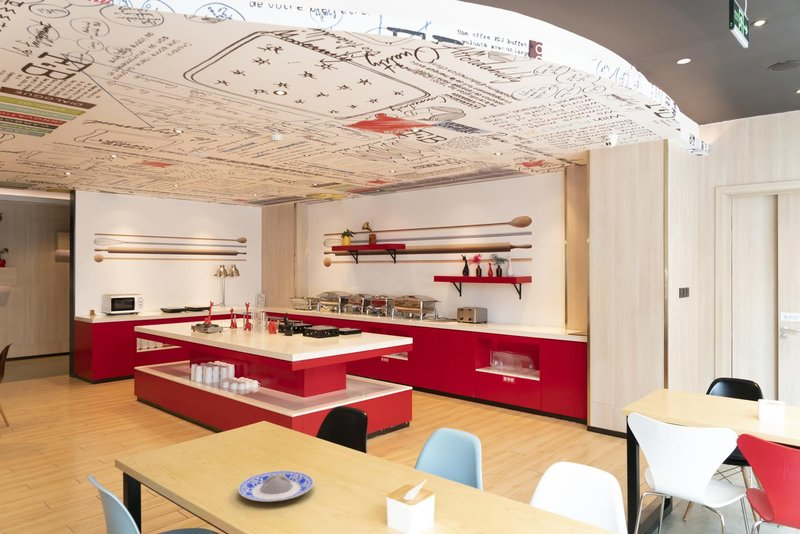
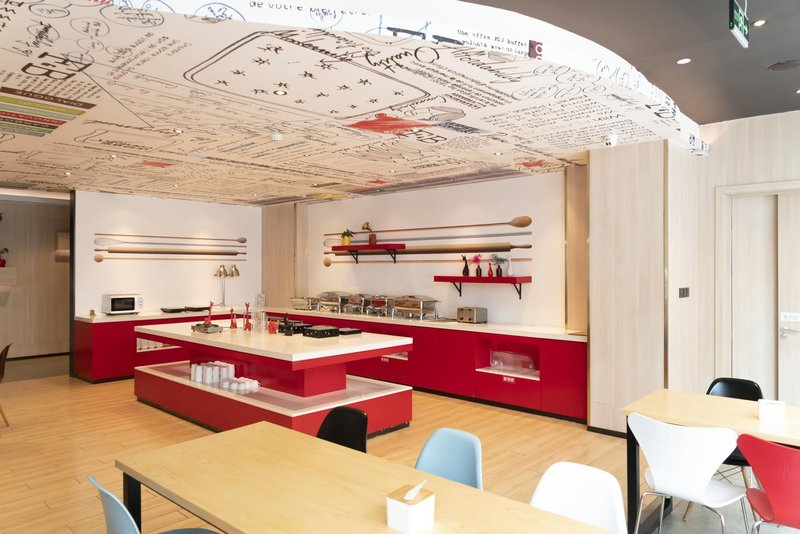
- plate [237,470,315,503]
